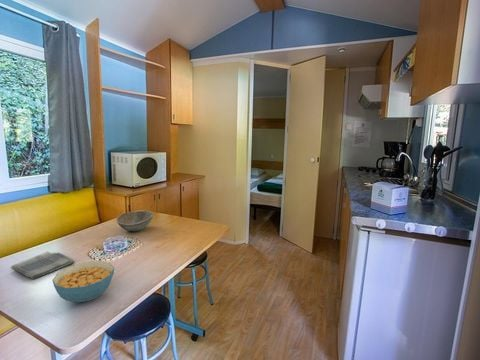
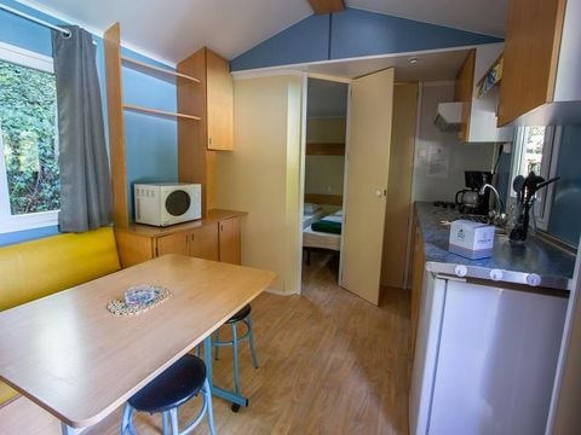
- cereal bowl [52,260,115,303]
- bowl [115,210,154,232]
- dish towel [10,250,75,280]
